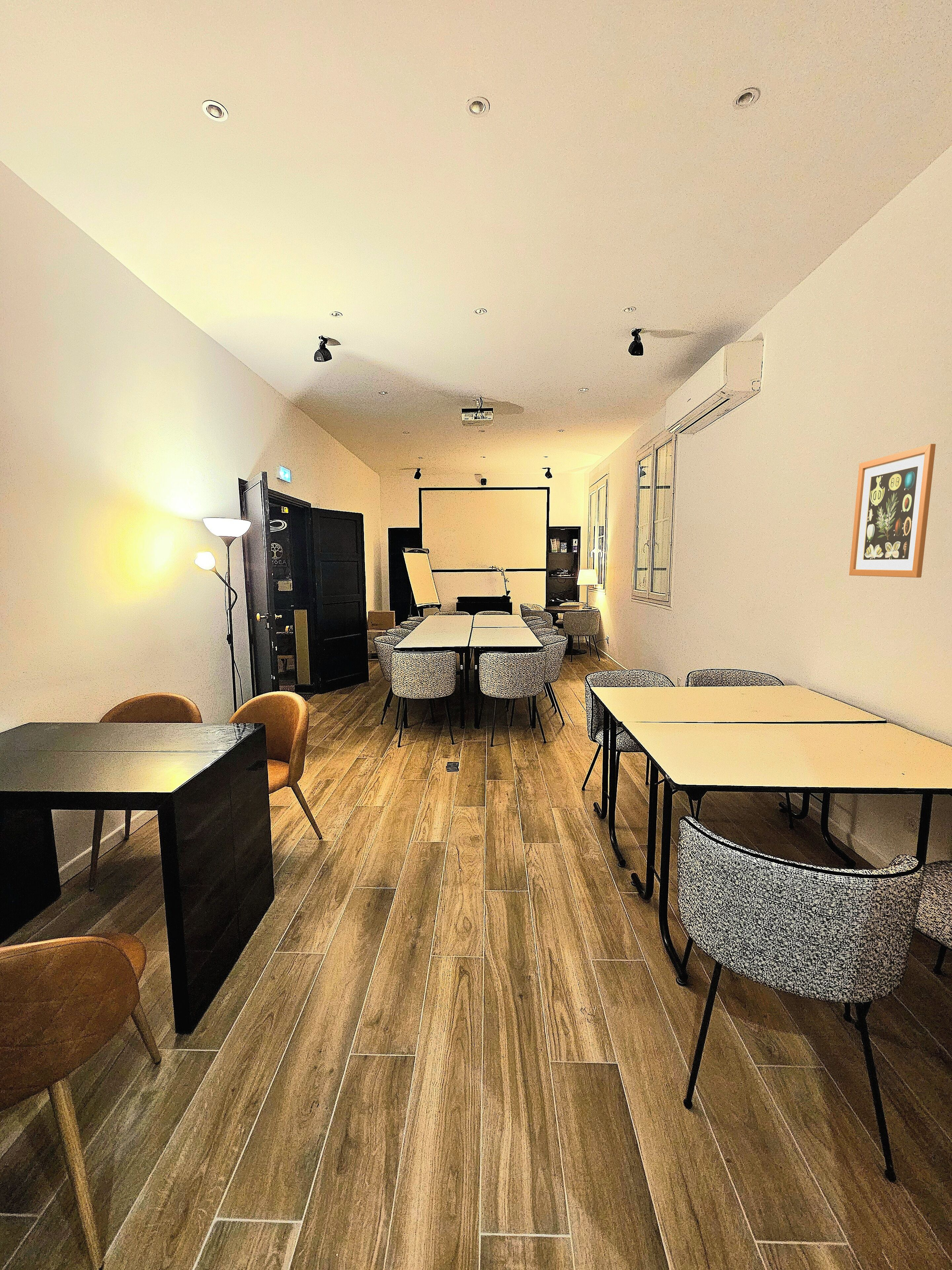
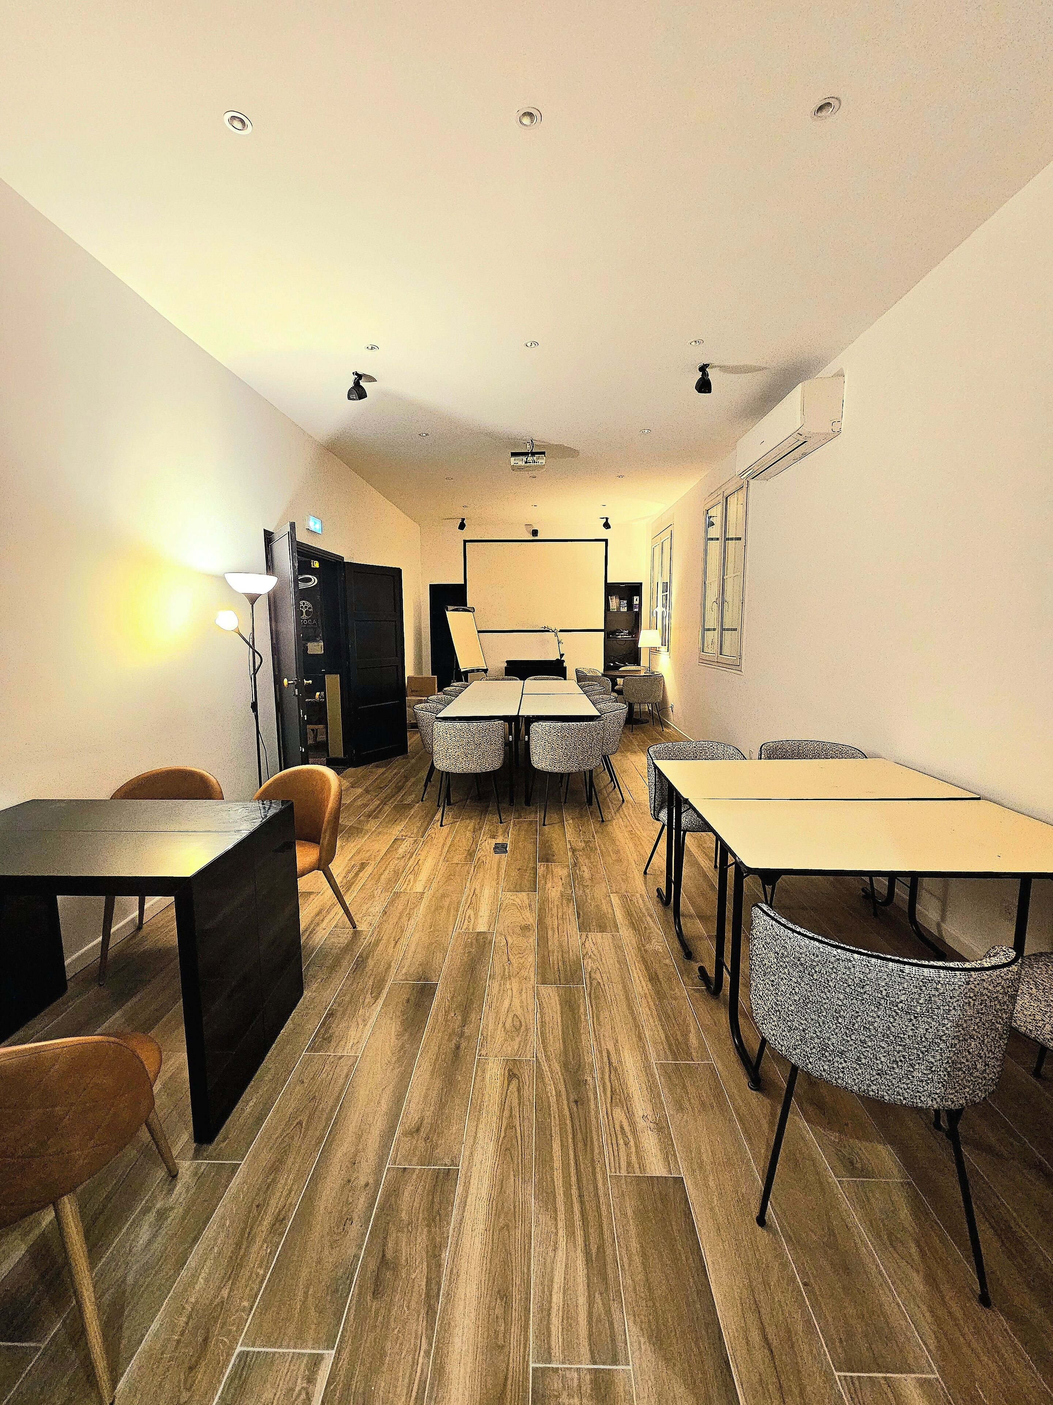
- wall art [849,444,936,578]
